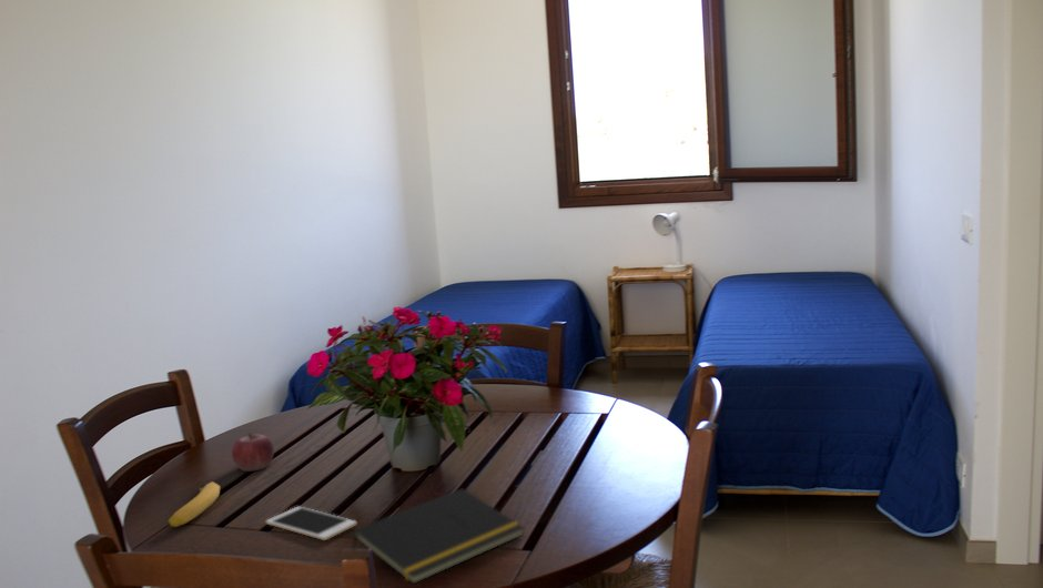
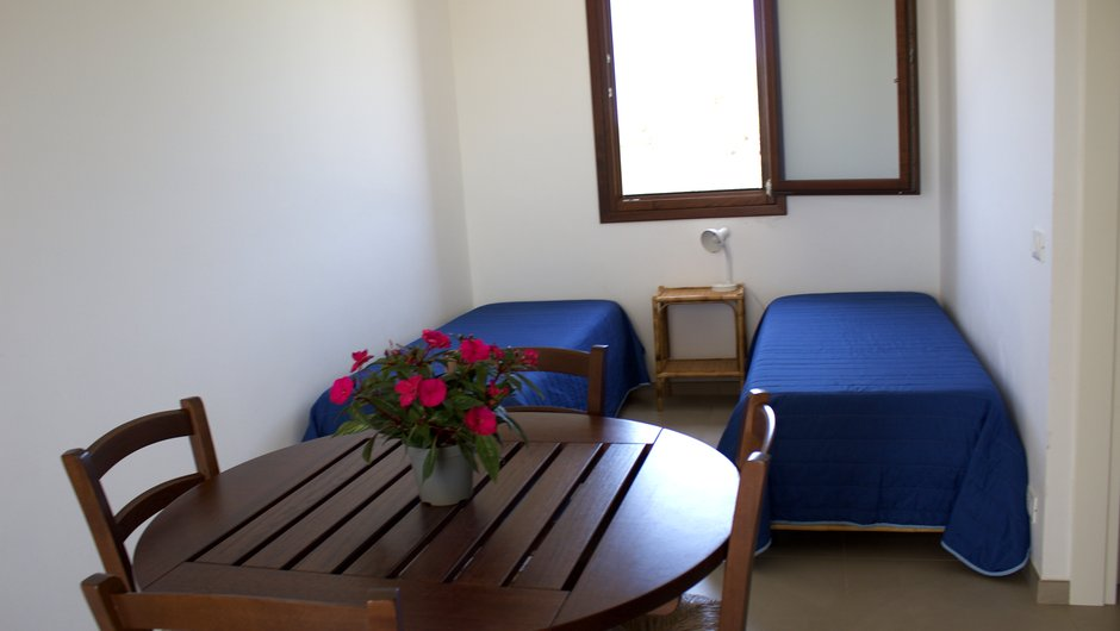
- fruit [231,430,275,473]
- cell phone [265,506,358,541]
- notepad [352,487,525,585]
- banana [166,480,221,528]
